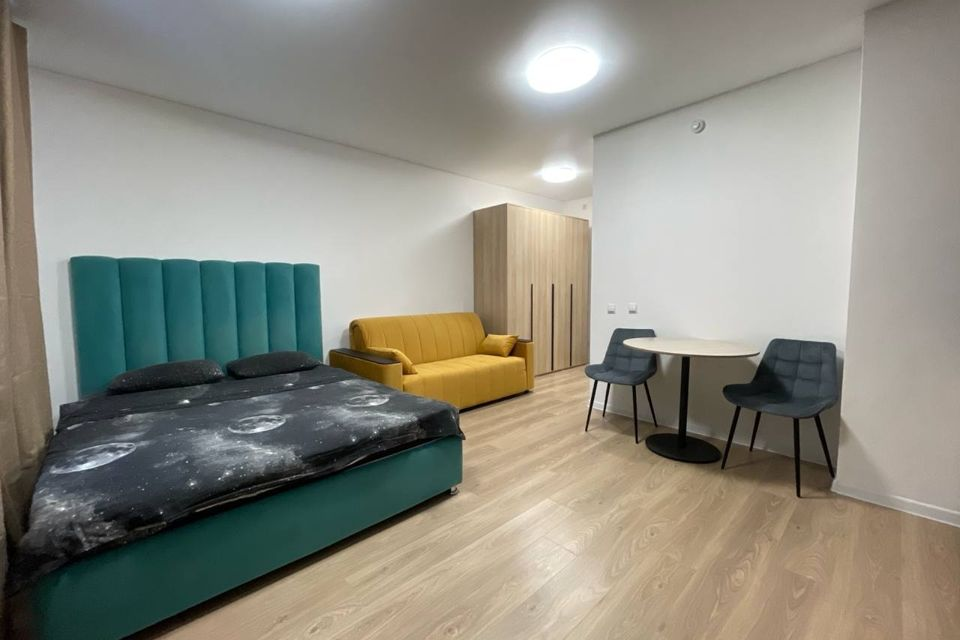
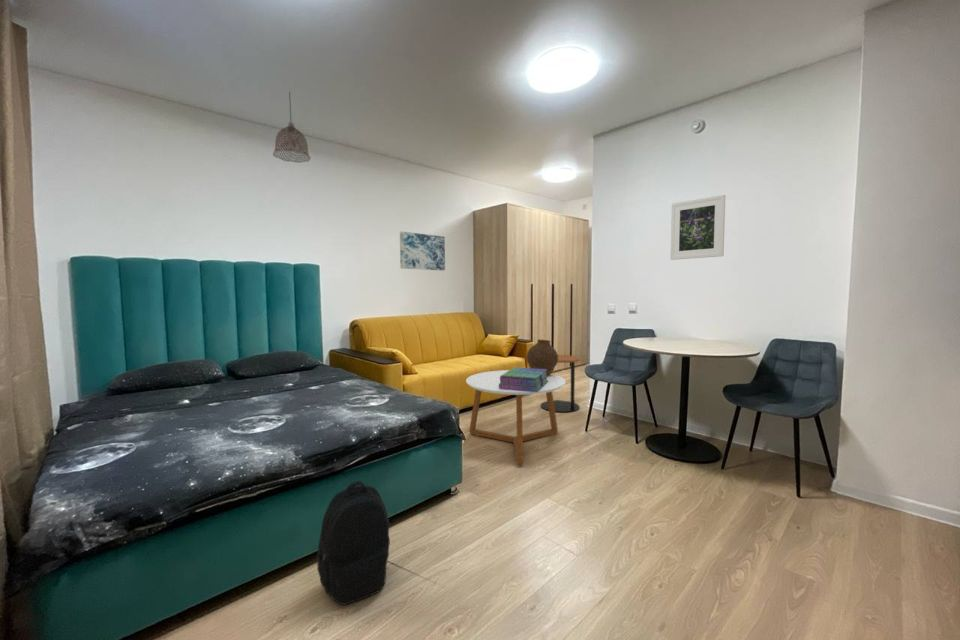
+ side table [540,354,581,413]
+ pendant lamp [272,91,311,164]
+ vase [526,338,558,376]
+ coffee table [465,369,567,465]
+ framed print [669,194,726,261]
+ wall art [399,230,446,271]
+ backpack [316,480,391,606]
+ stack of books [499,366,548,392]
